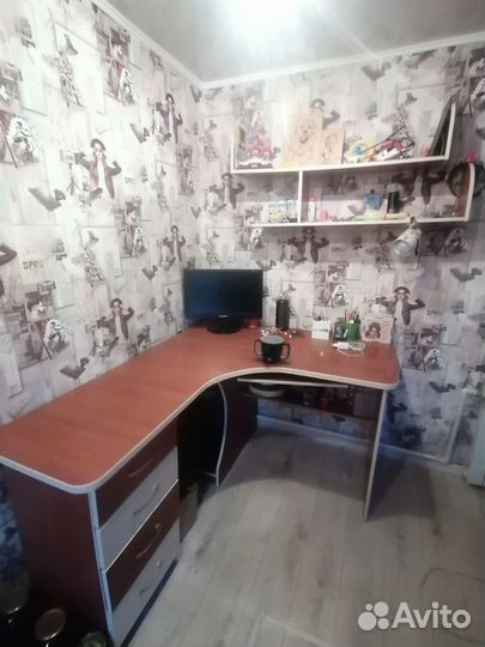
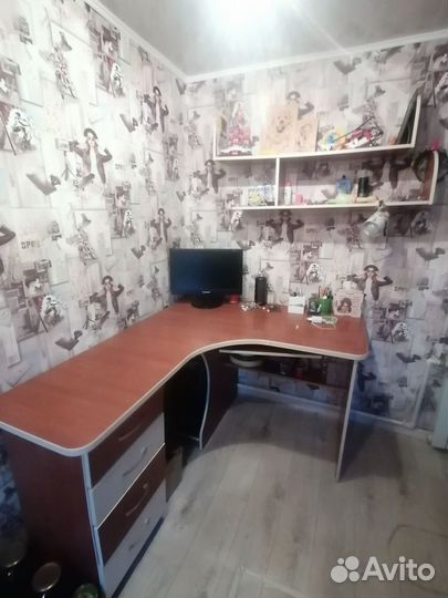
- mug [253,334,291,364]
